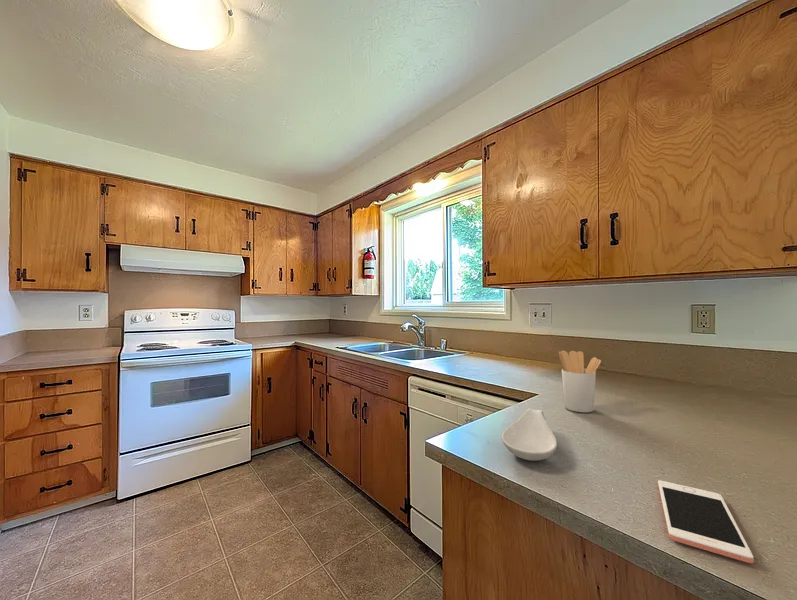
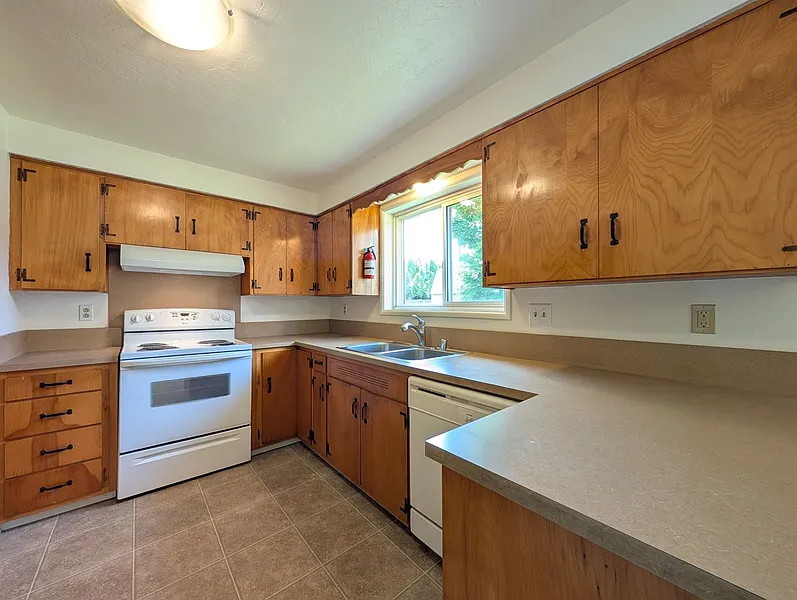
- cell phone [657,479,755,564]
- utensil holder [558,350,602,413]
- spoon rest [501,407,558,462]
